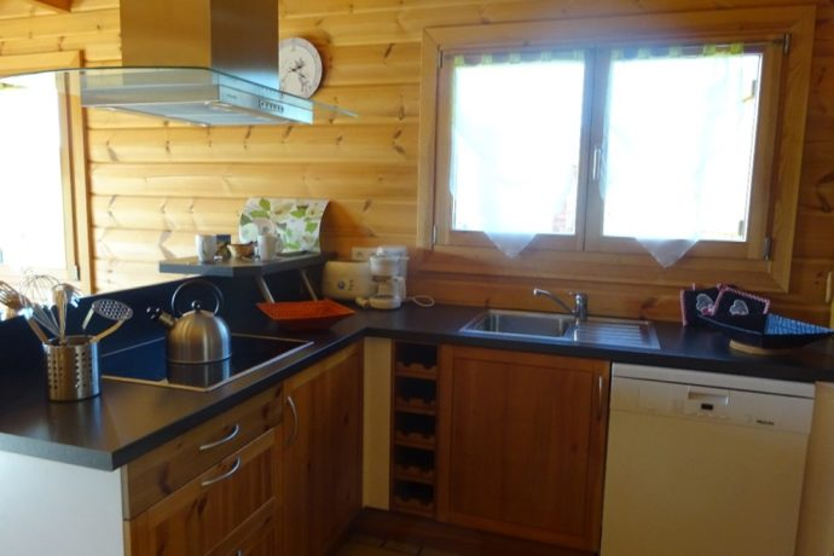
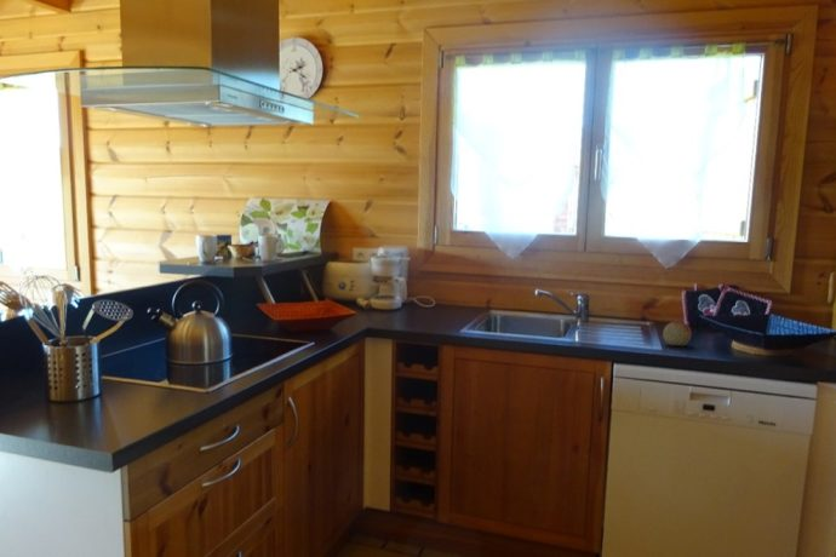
+ fruit [662,321,693,348]
